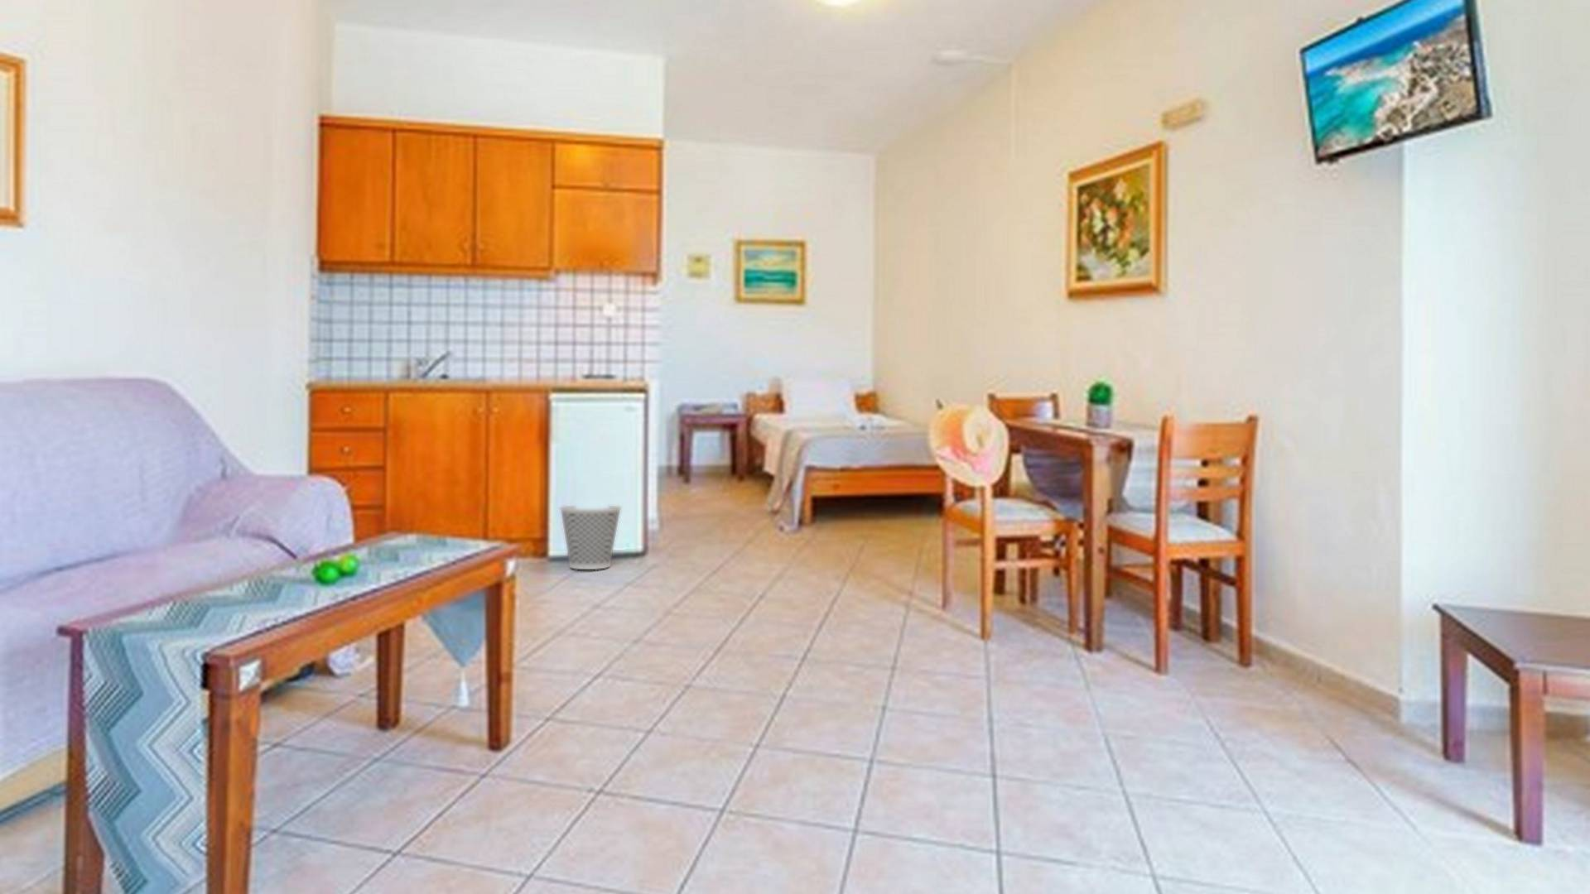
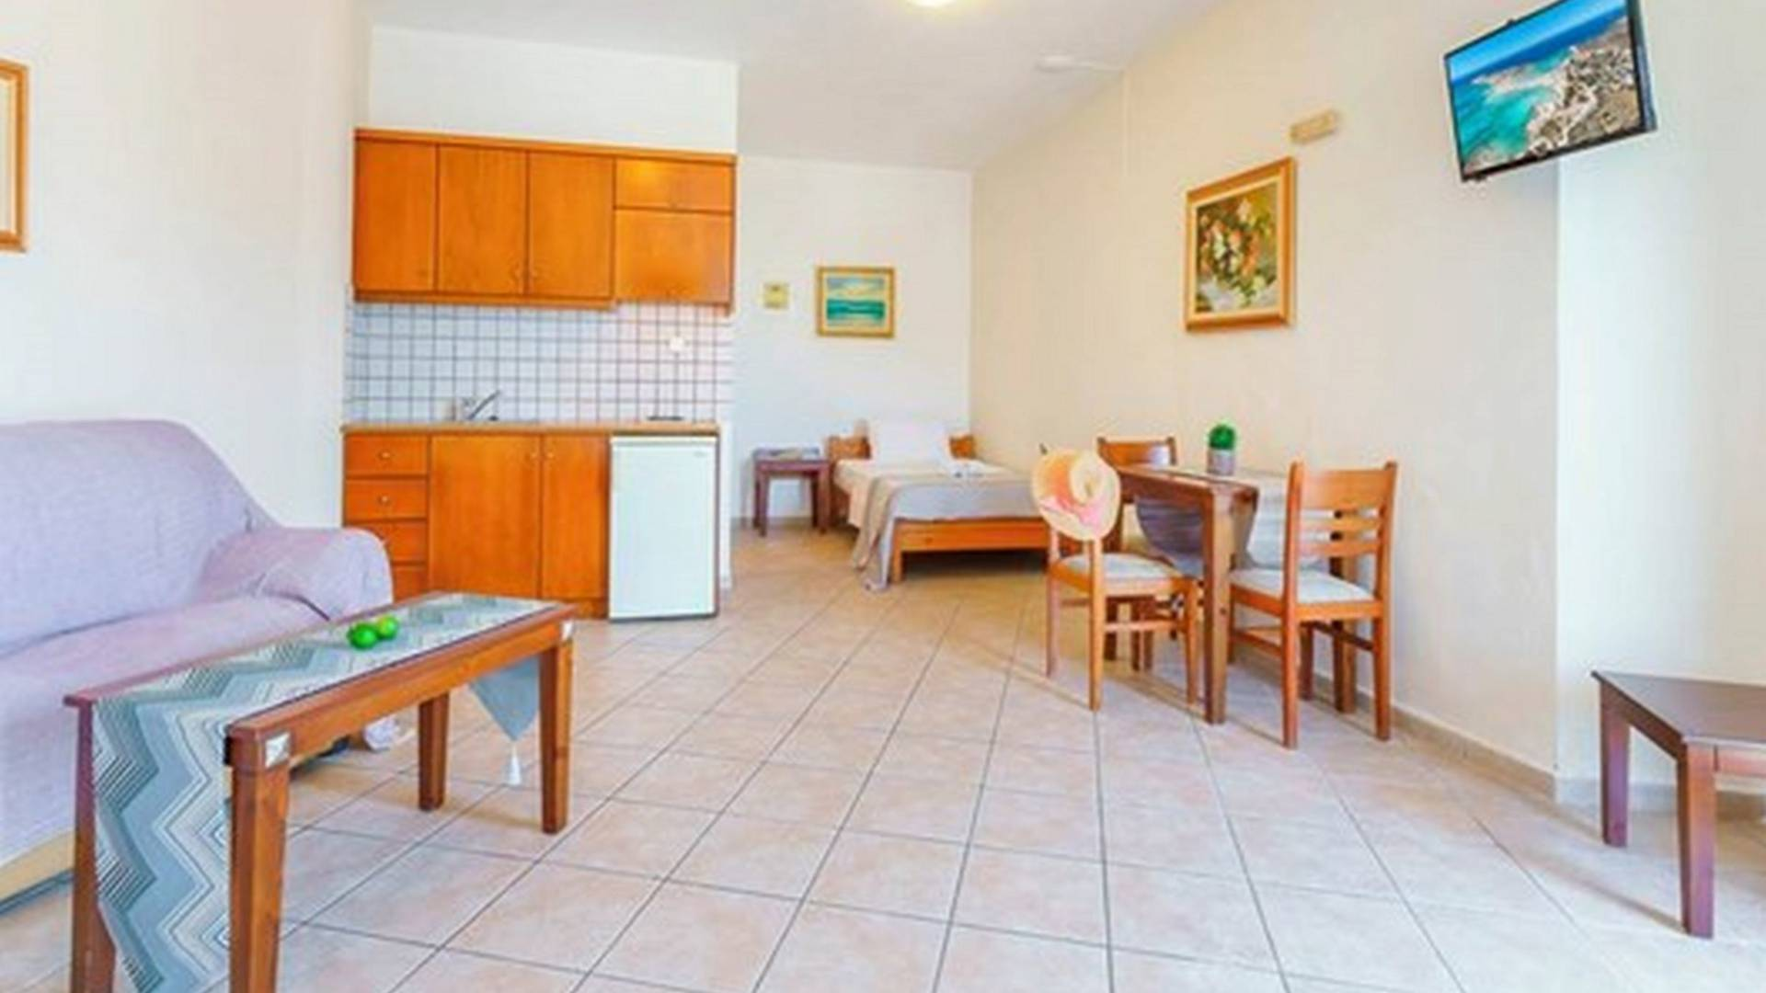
- wastebasket [559,505,622,570]
